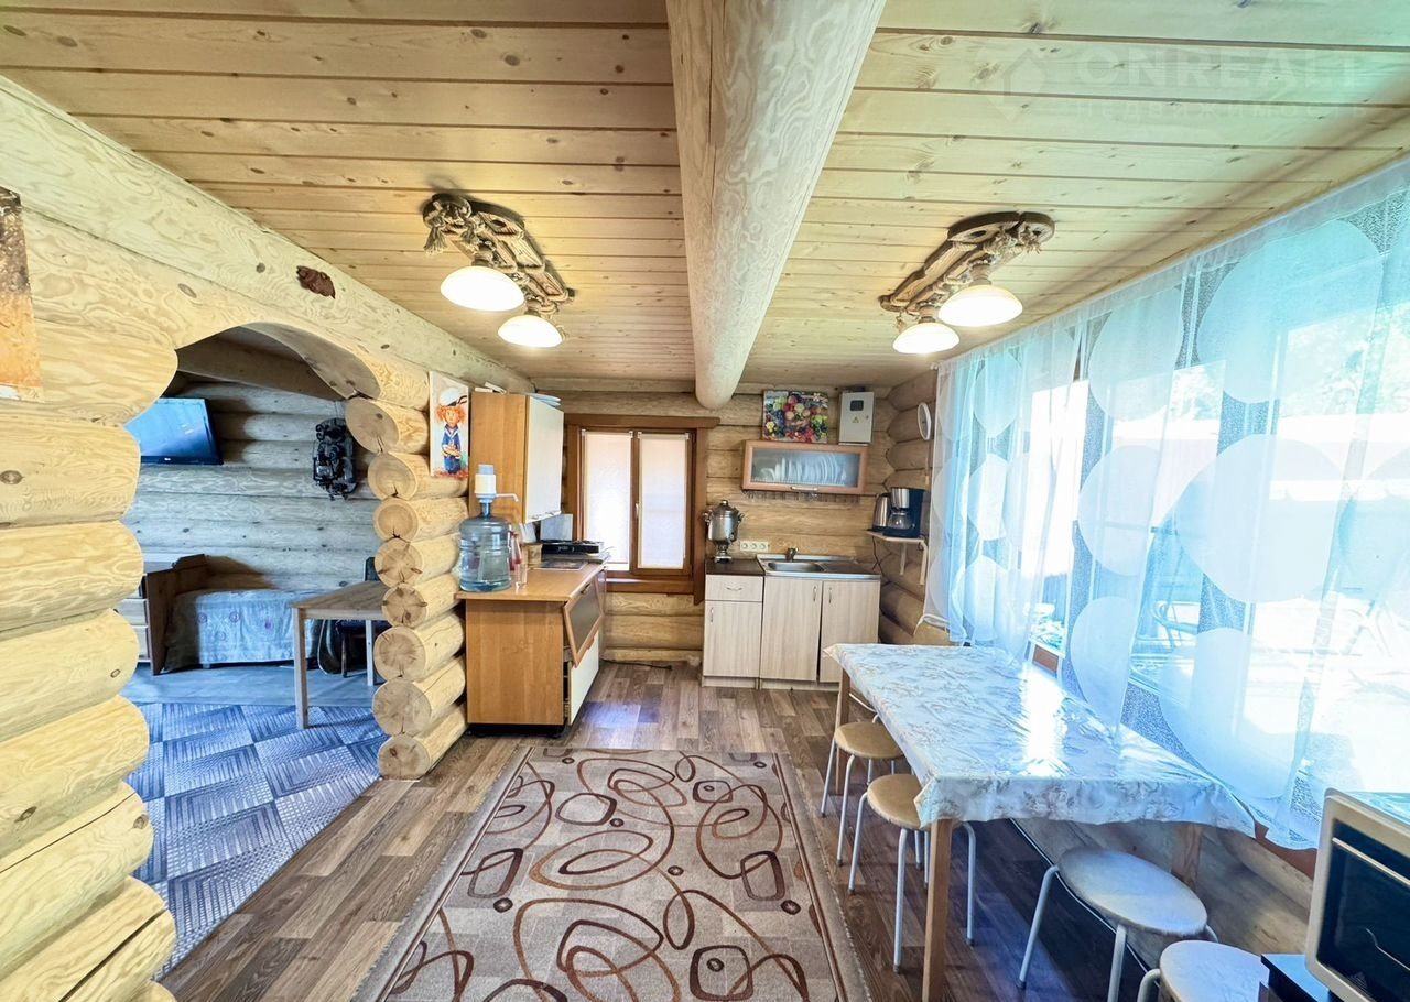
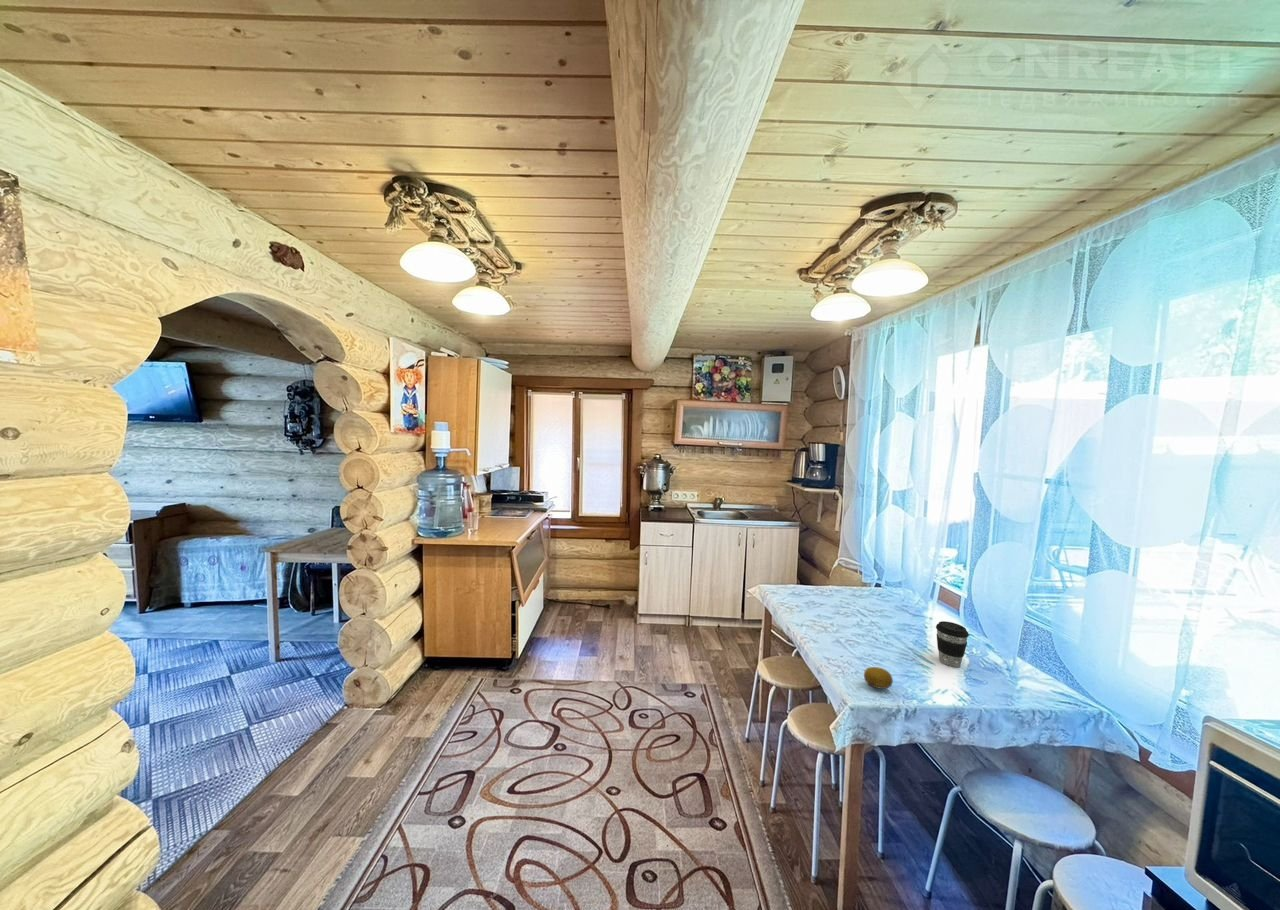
+ coffee cup [935,620,970,668]
+ fruit [863,666,894,690]
